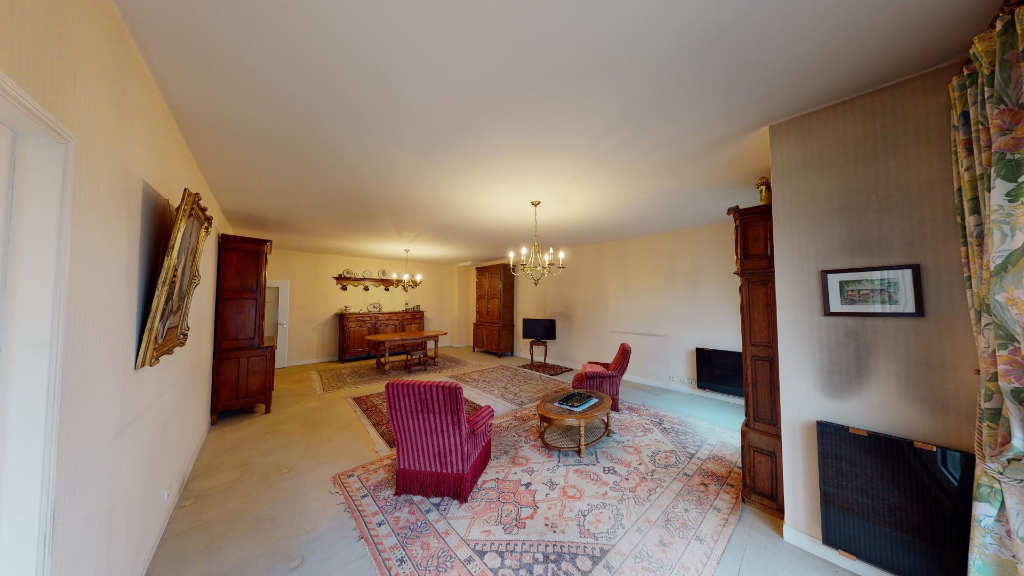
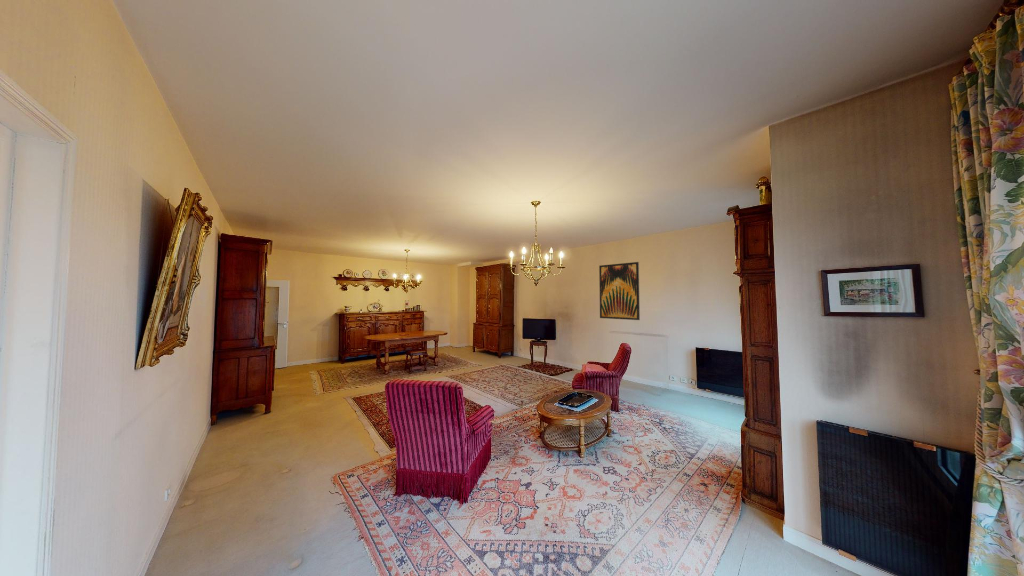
+ wall art [598,261,641,321]
